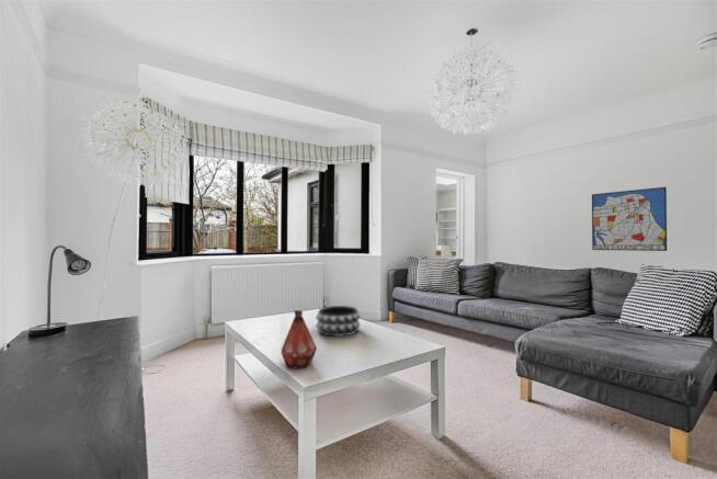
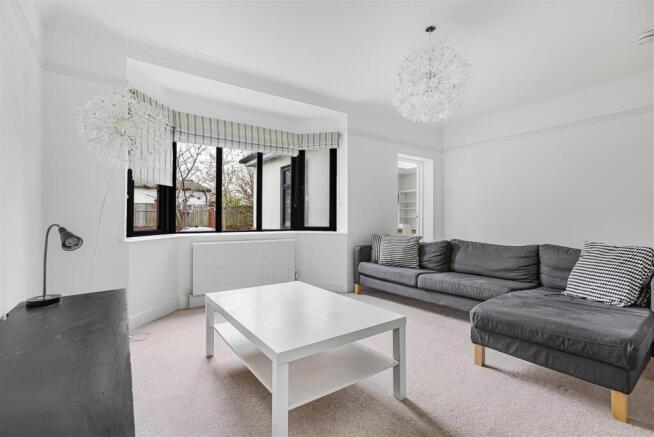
- decorative bowl [315,305,362,338]
- wall art [591,186,668,252]
- bottle [280,309,318,369]
